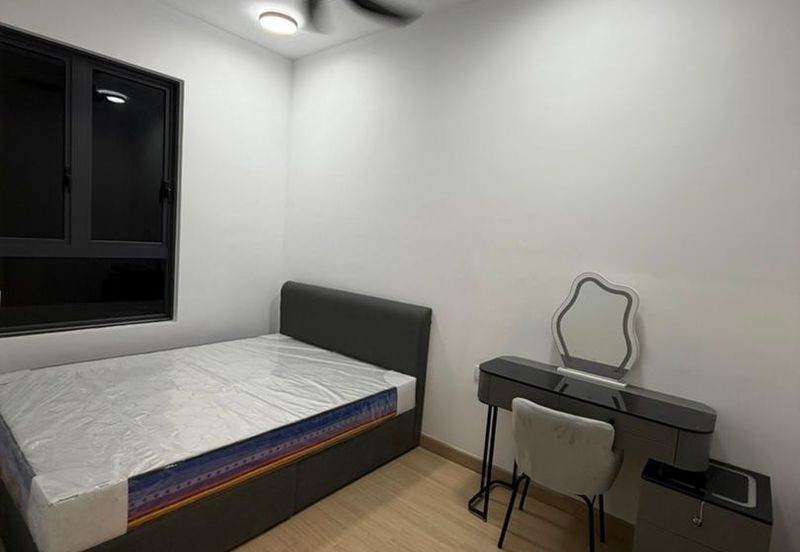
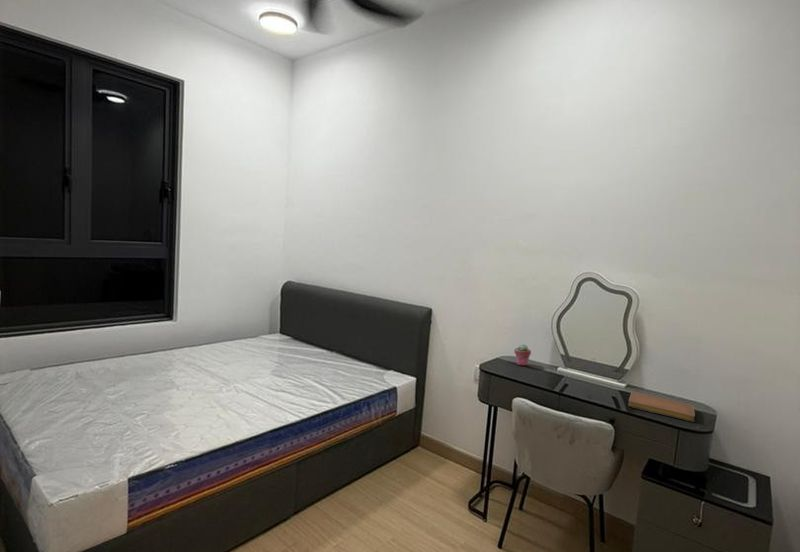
+ potted succulent [513,343,532,367]
+ notebook [627,391,696,423]
